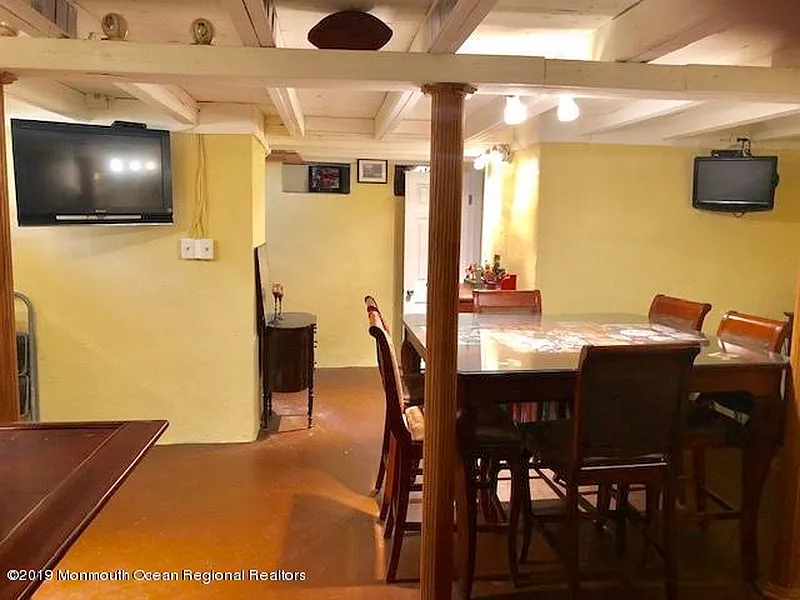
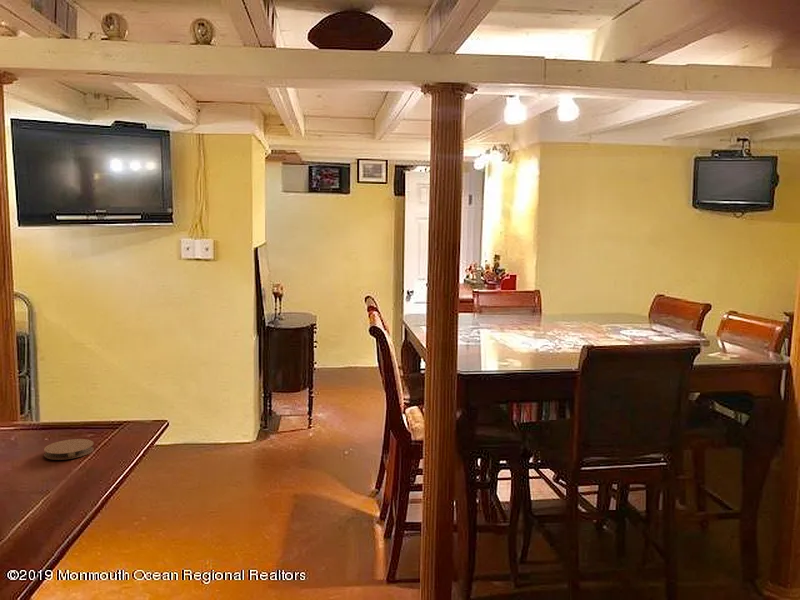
+ coaster [43,438,95,461]
